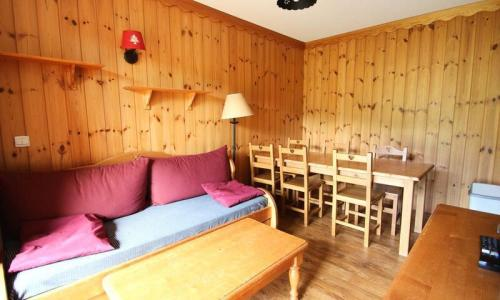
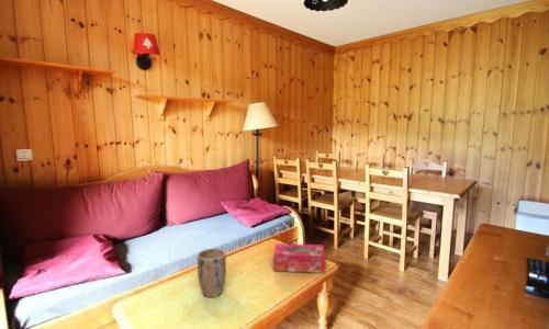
+ tissue box [272,242,327,274]
+ plant pot [197,248,227,298]
